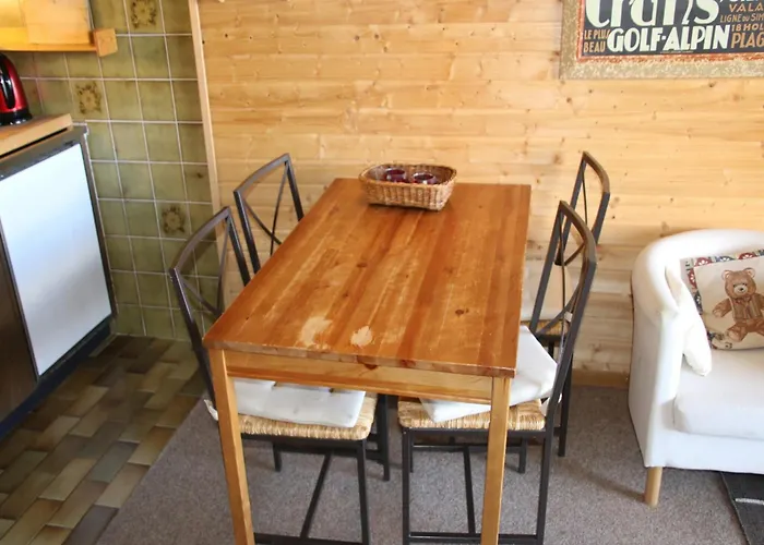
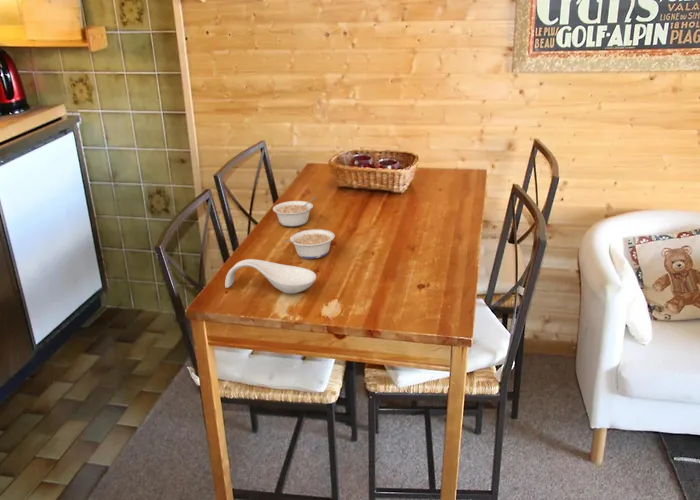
+ legume [272,196,317,227]
+ legume [282,228,336,260]
+ spoon rest [224,258,317,294]
